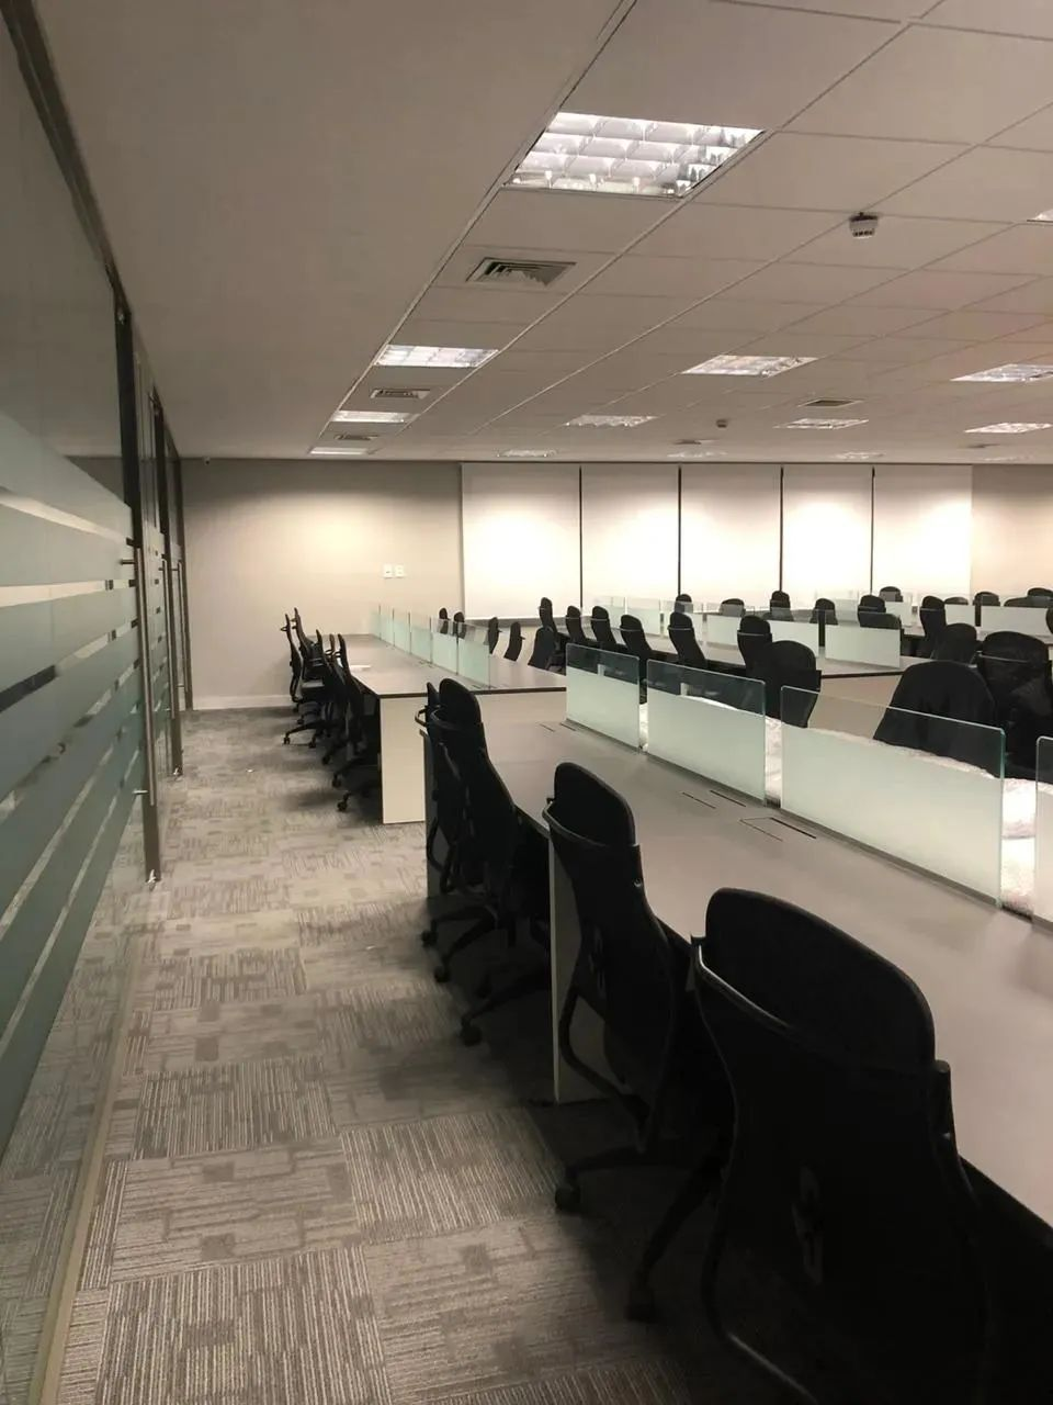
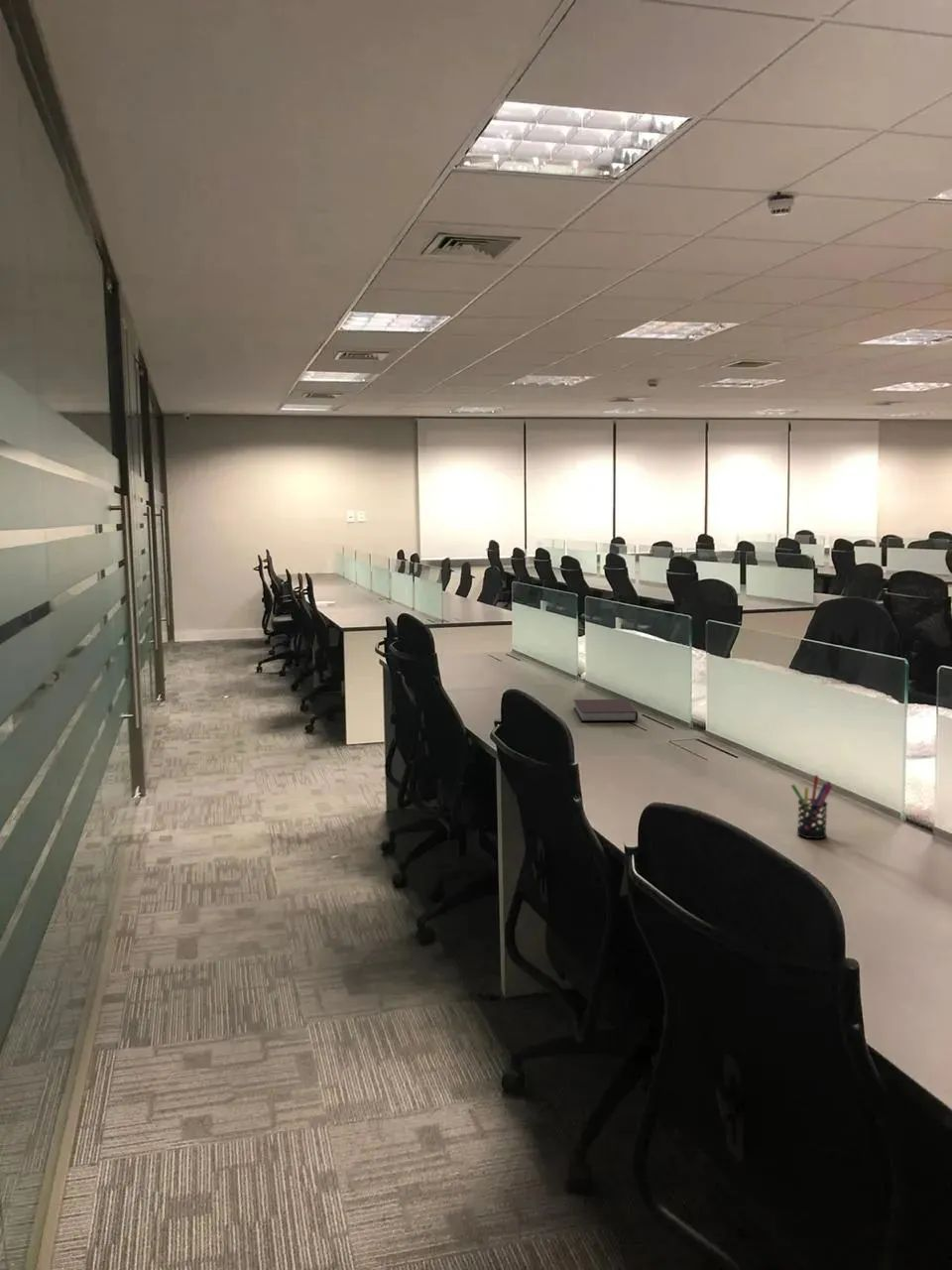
+ notebook [572,699,639,722]
+ pen holder [790,774,834,839]
